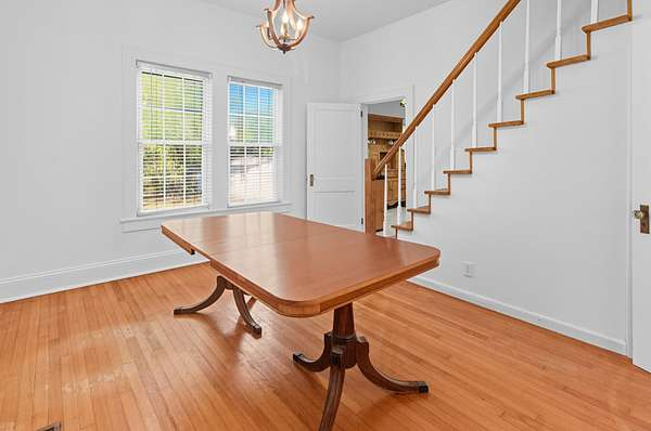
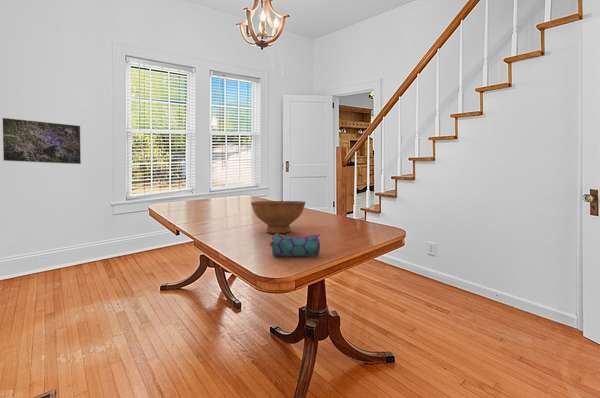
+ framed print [1,117,82,165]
+ bowl [250,200,307,234]
+ pencil case [269,233,321,258]
